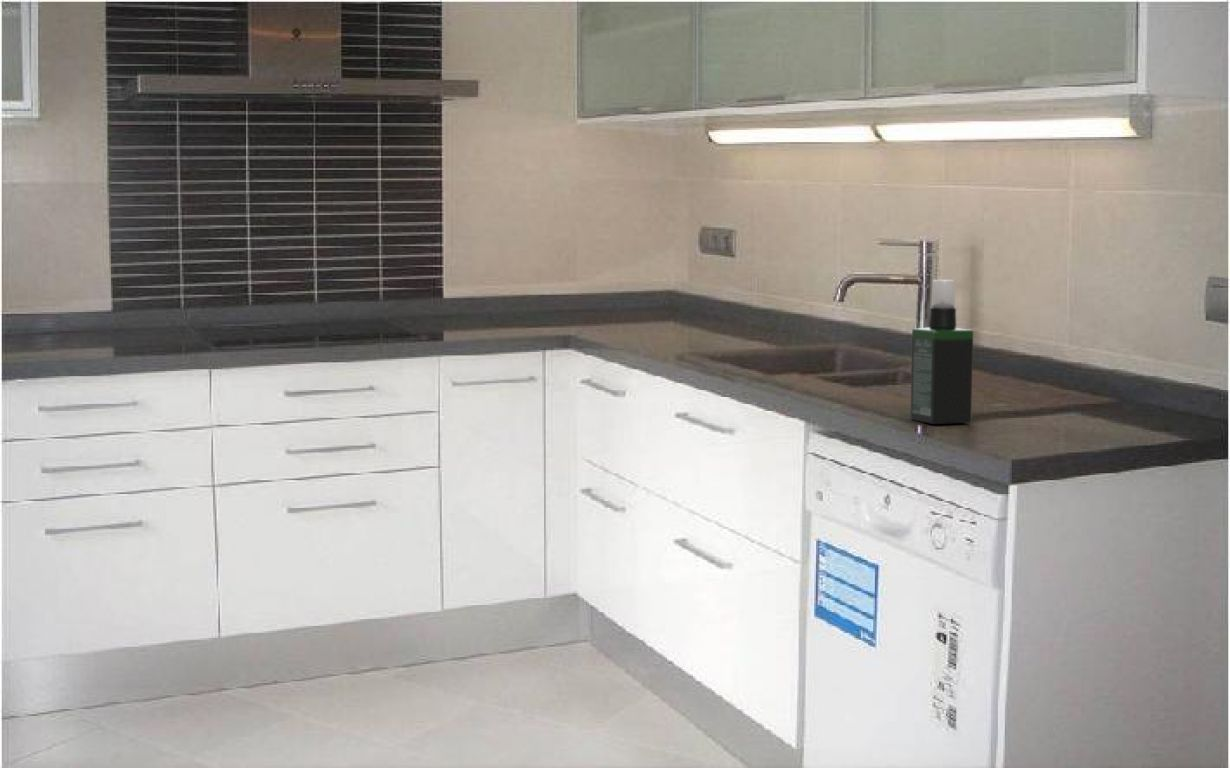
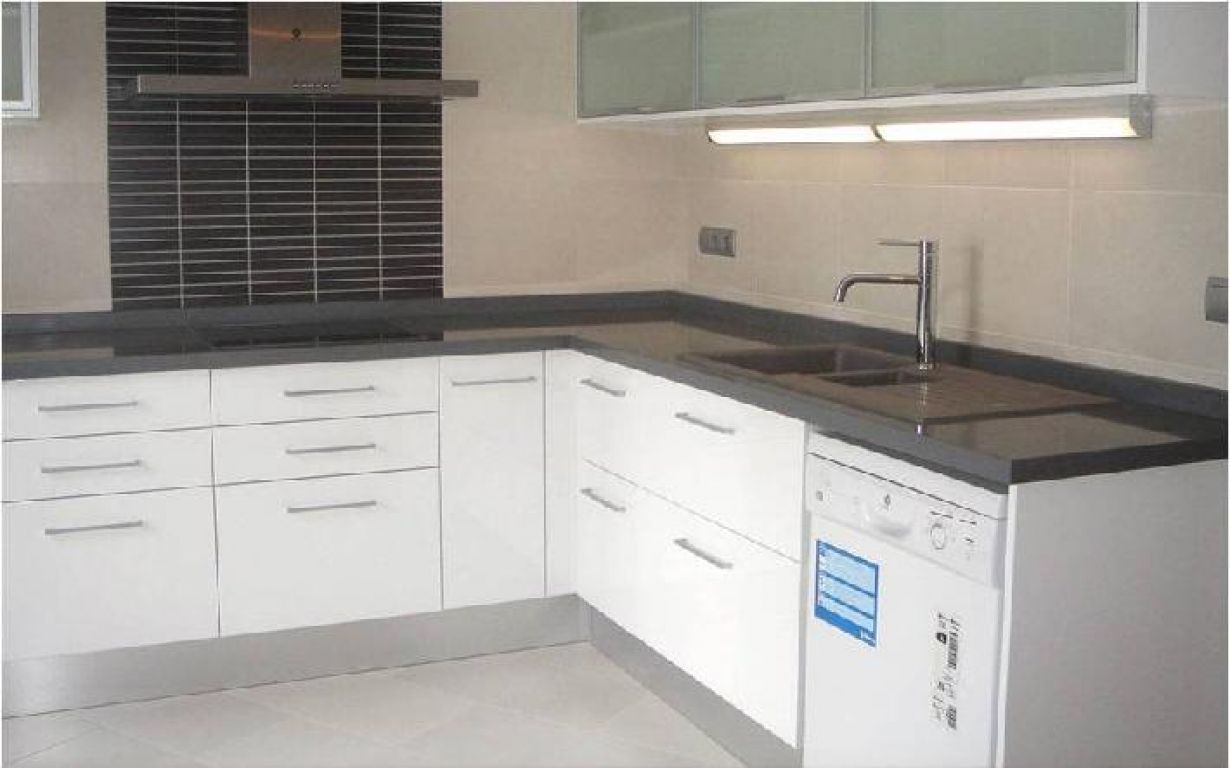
- spray bottle [909,279,974,425]
